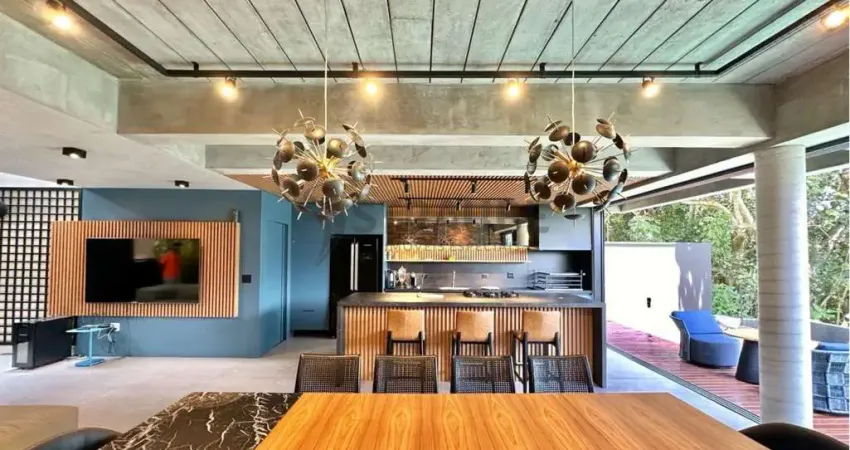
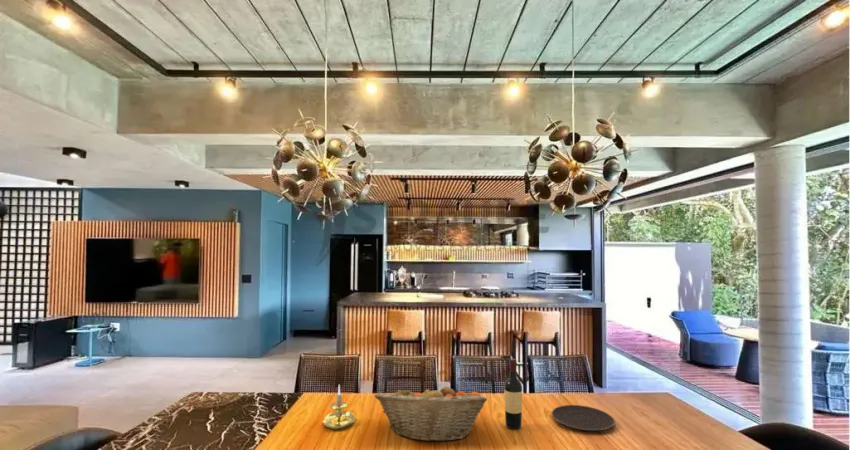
+ wine bottle [503,358,523,430]
+ fruit basket [374,383,488,443]
+ candle holder [322,384,356,431]
+ plate [550,404,616,432]
